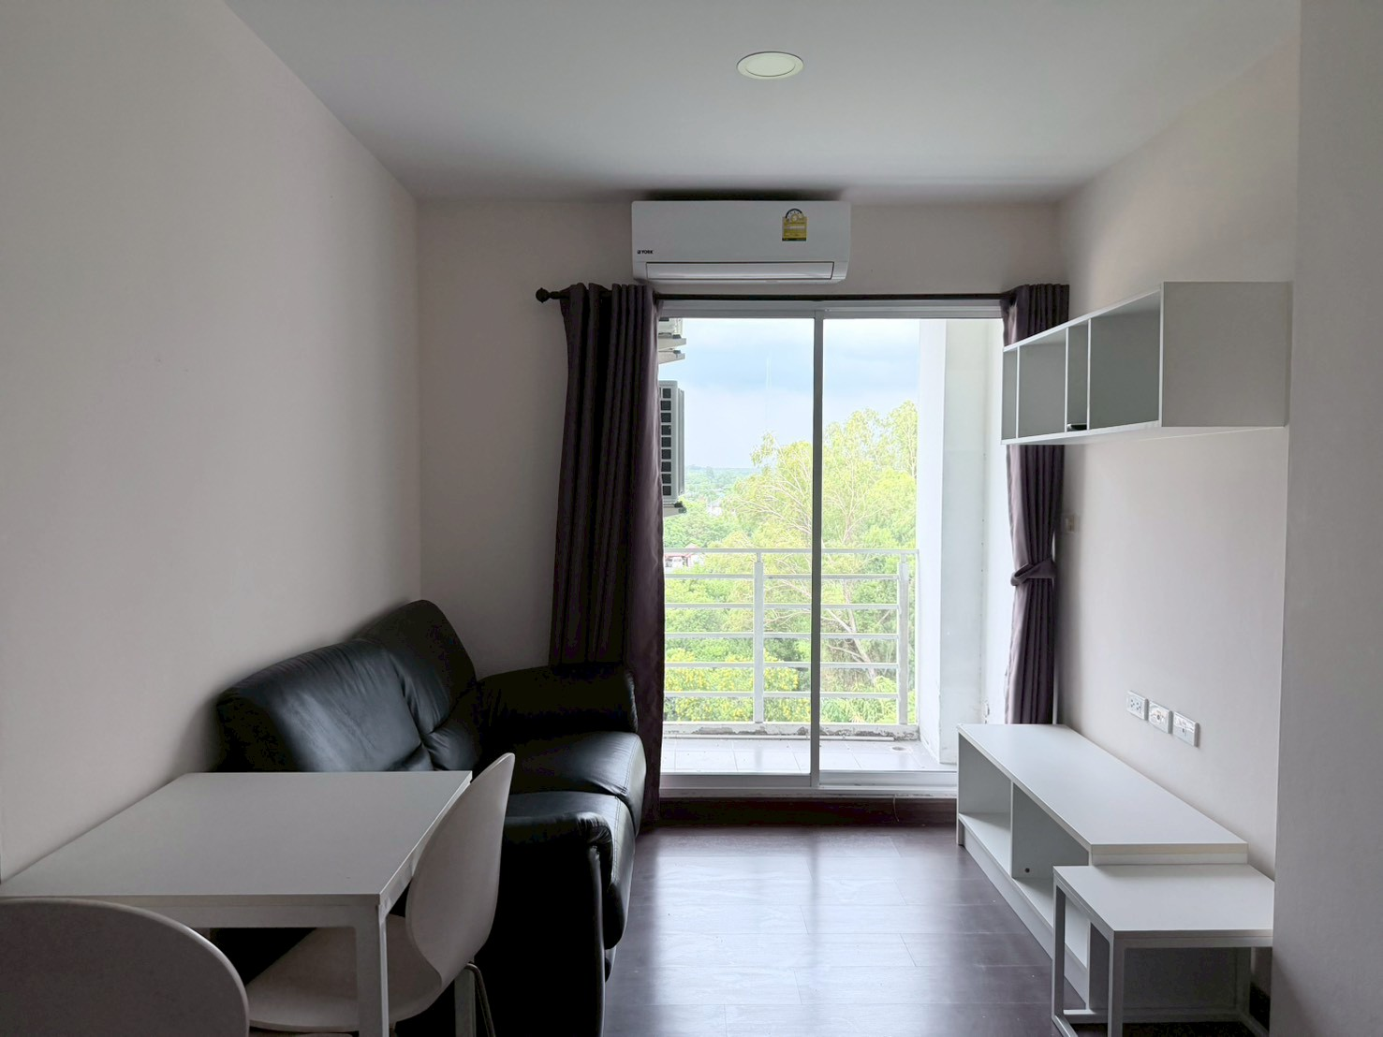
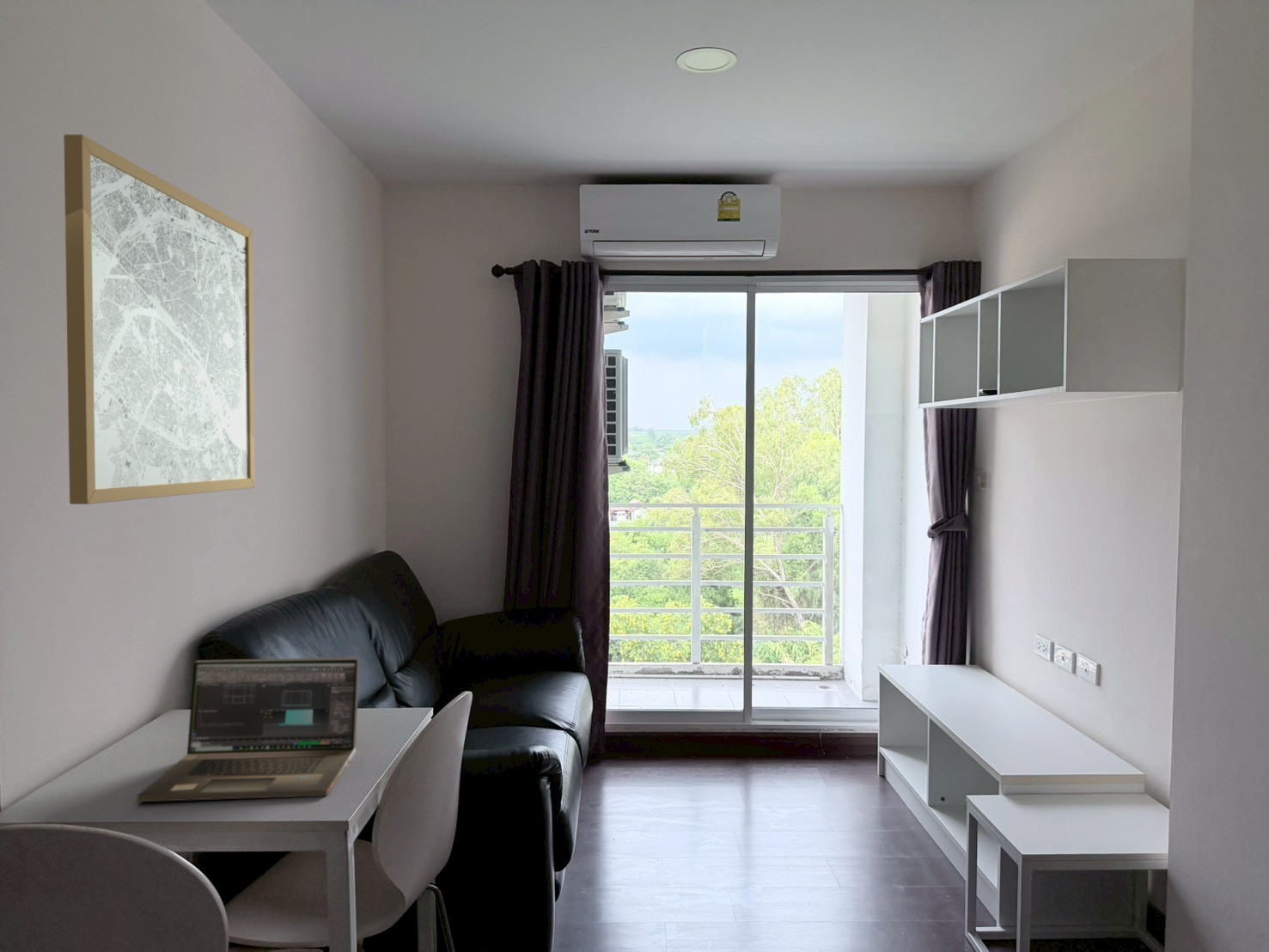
+ laptop [136,656,360,802]
+ wall art [63,134,256,505]
